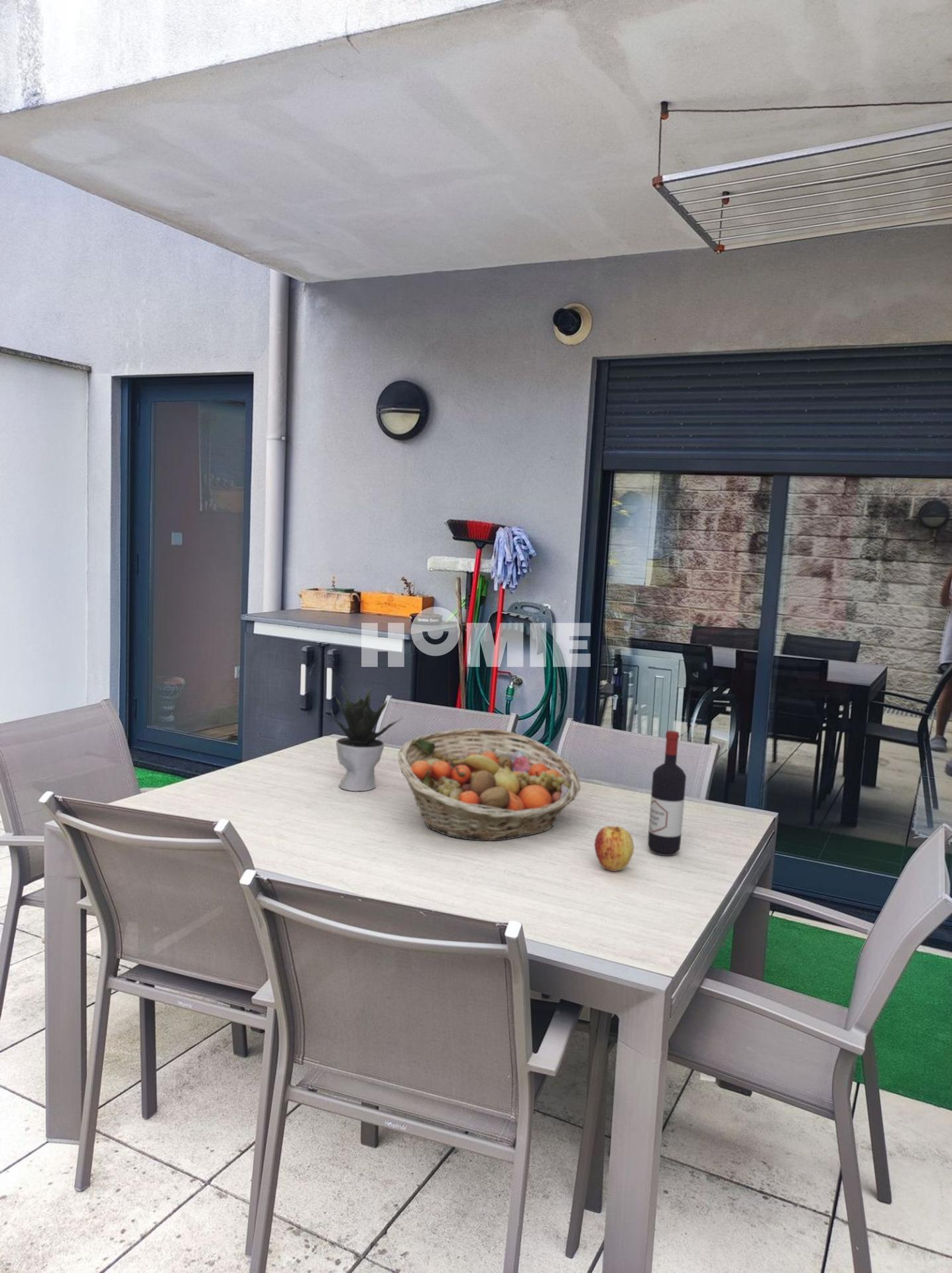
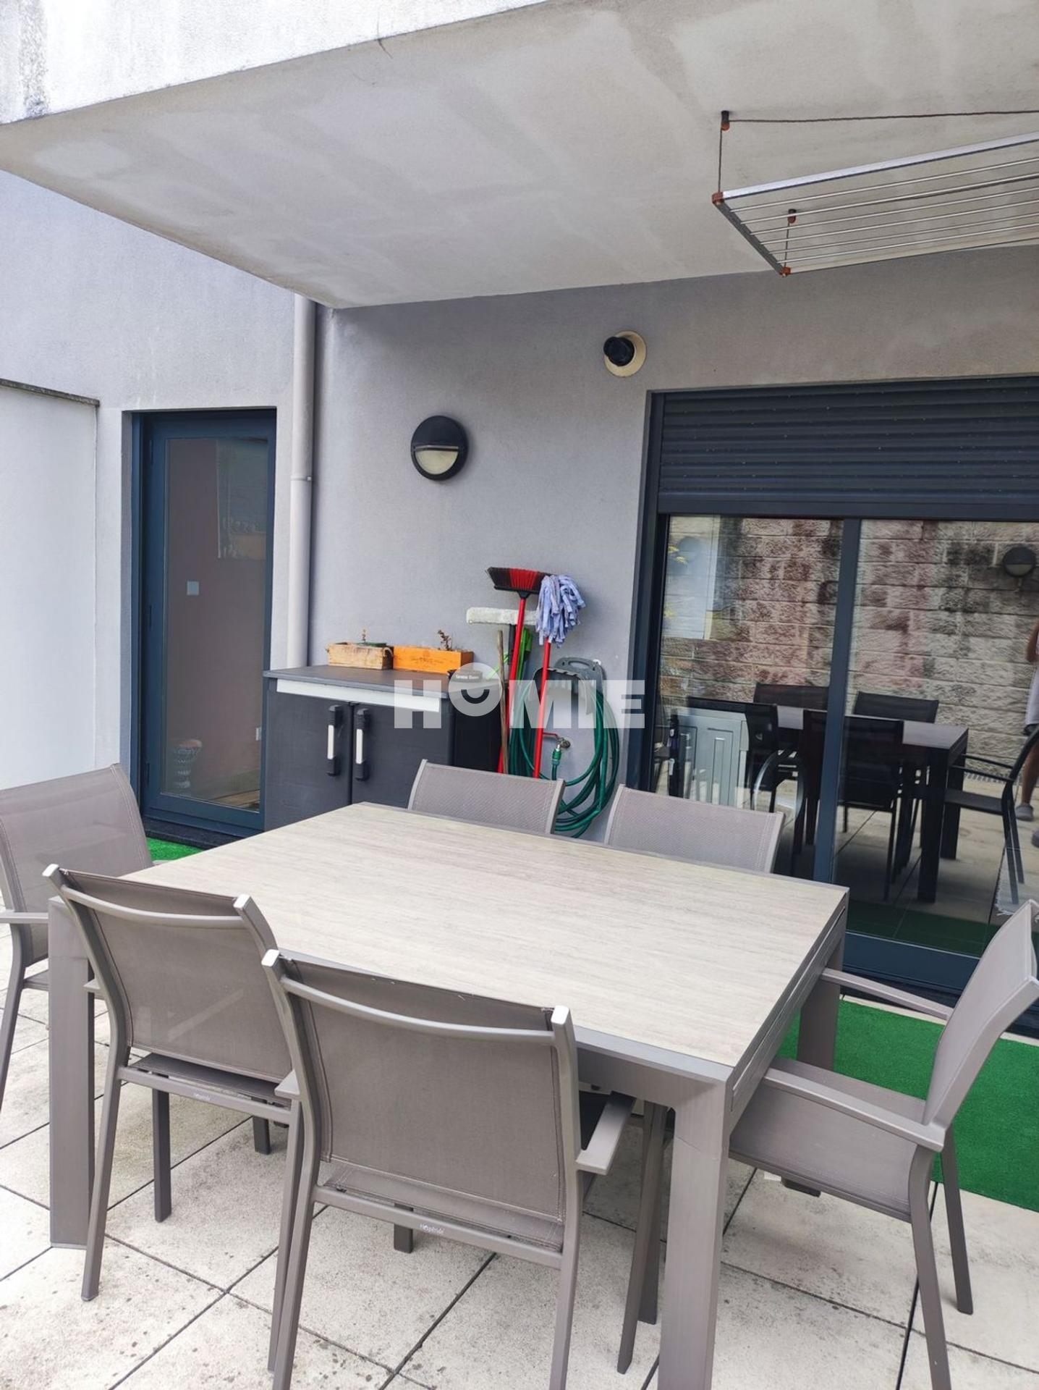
- potted plant [330,686,403,792]
- apple [594,825,634,872]
- fruit basket [397,727,581,841]
- wine bottle [647,730,687,857]
